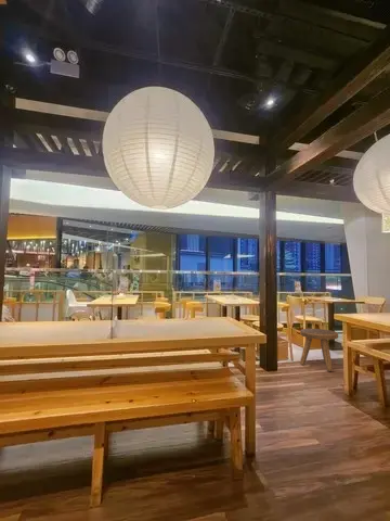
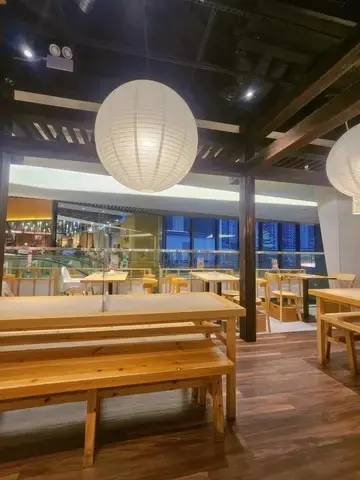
- stool [299,328,339,372]
